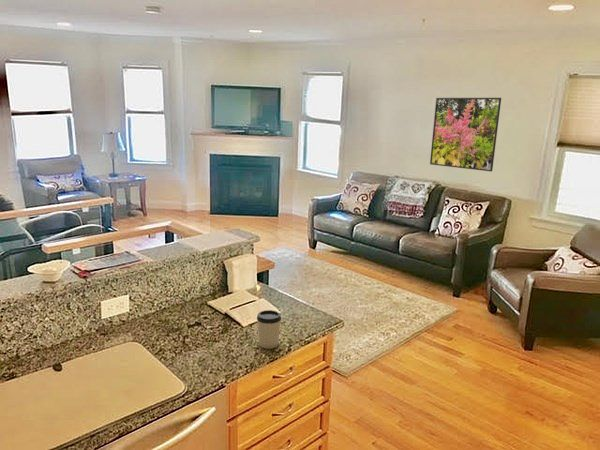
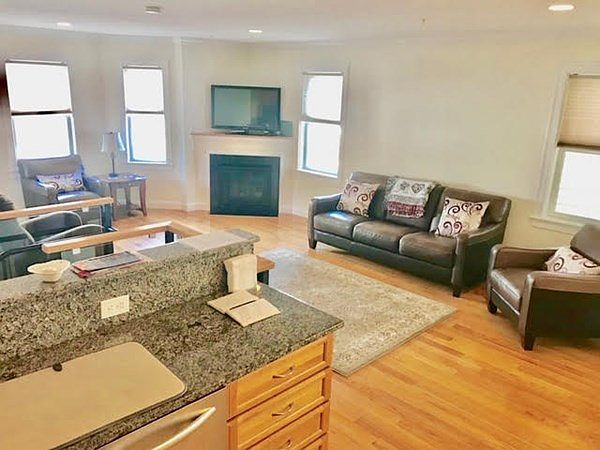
- cup [256,309,282,350]
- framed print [429,97,502,172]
